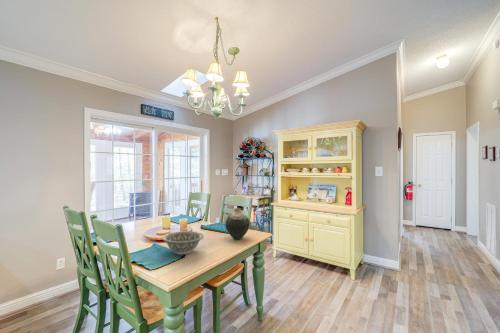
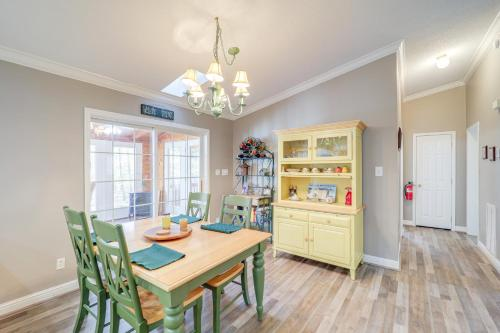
- decorative bowl [161,230,205,255]
- vase [224,207,251,240]
